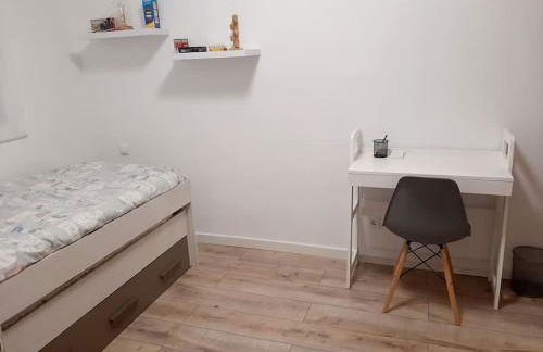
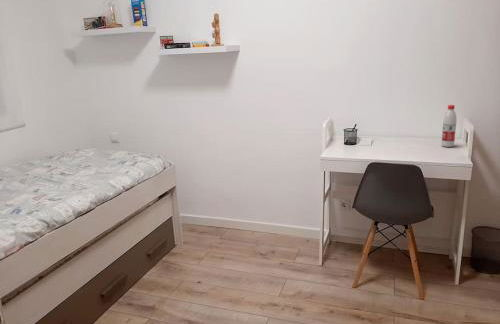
+ water bottle [440,104,458,148]
